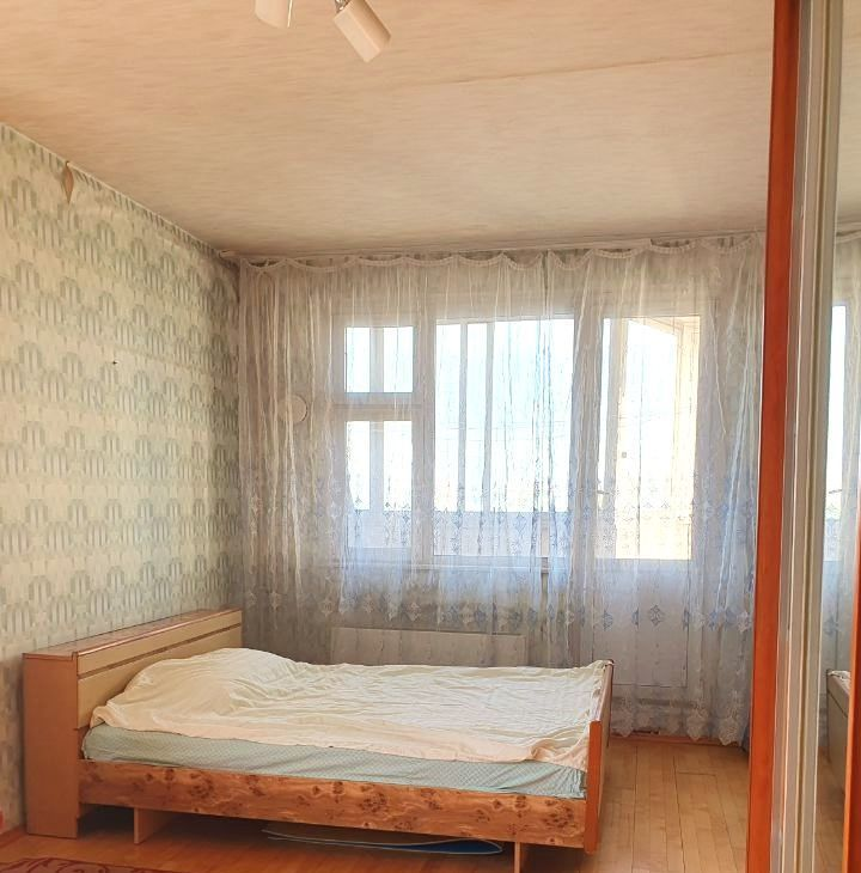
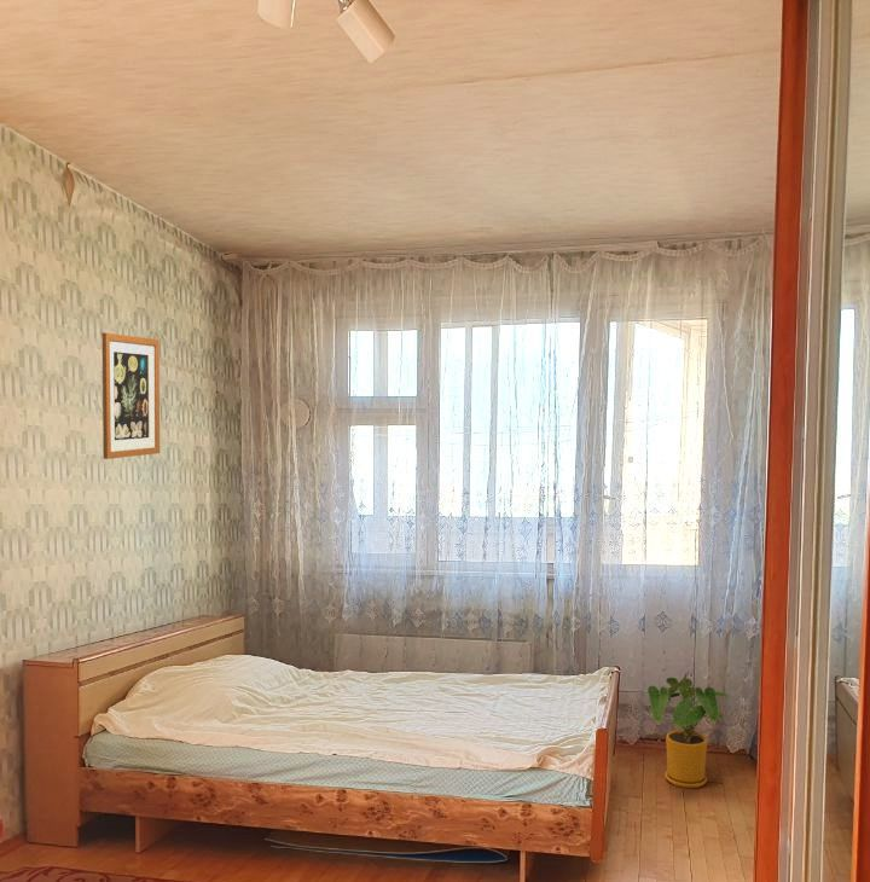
+ wall art [100,332,161,460]
+ house plant [646,671,731,789]
